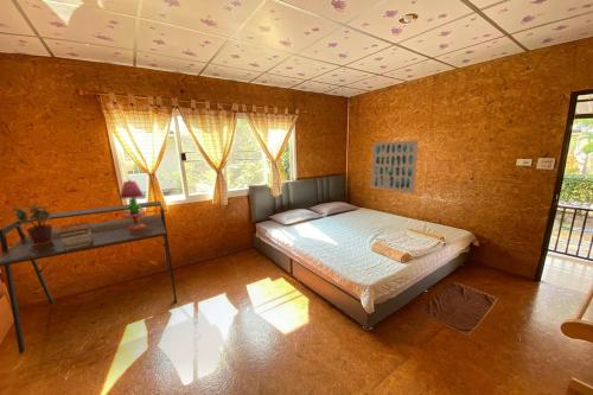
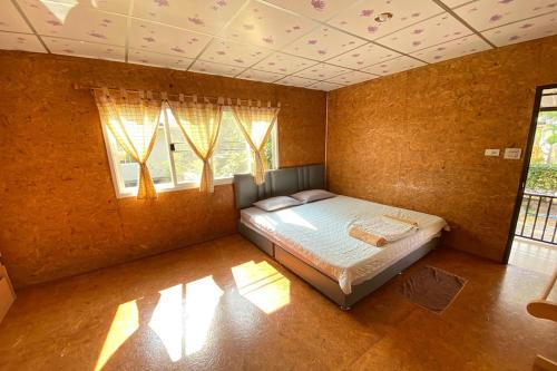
- desk [0,200,178,356]
- book stack [59,222,93,250]
- potted plant [8,204,53,246]
- wall art [370,139,420,195]
- table lamp [119,179,148,230]
